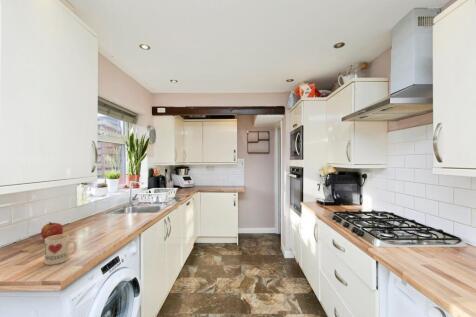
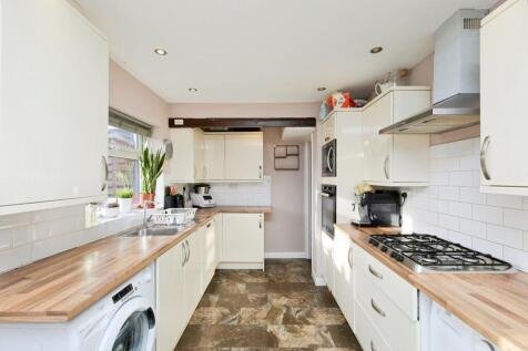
- apple [40,221,64,241]
- mug [44,233,78,266]
